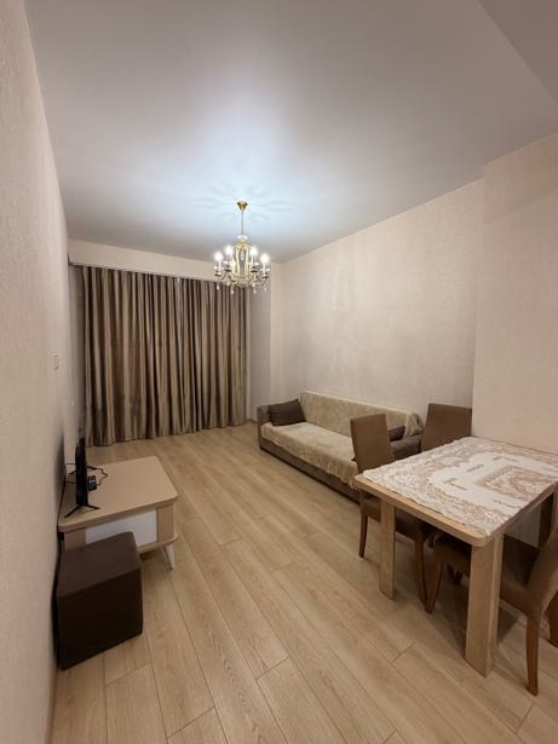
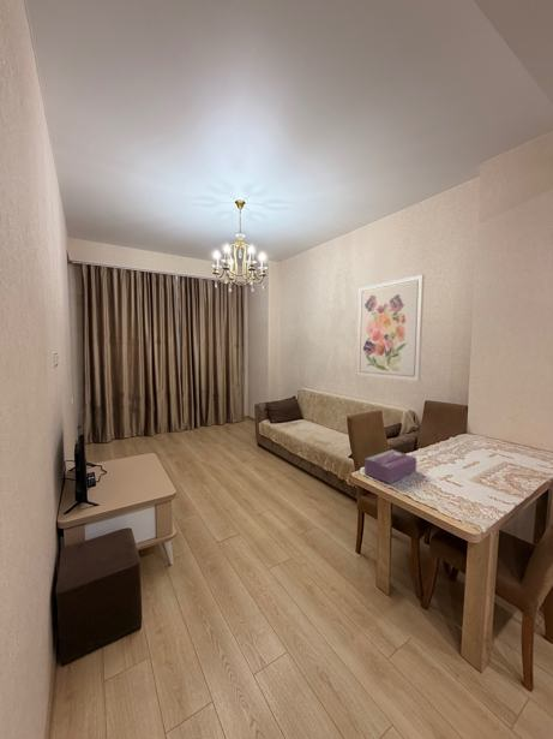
+ wall art [356,274,426,382]
+ tissue box [363,448,417,484]
